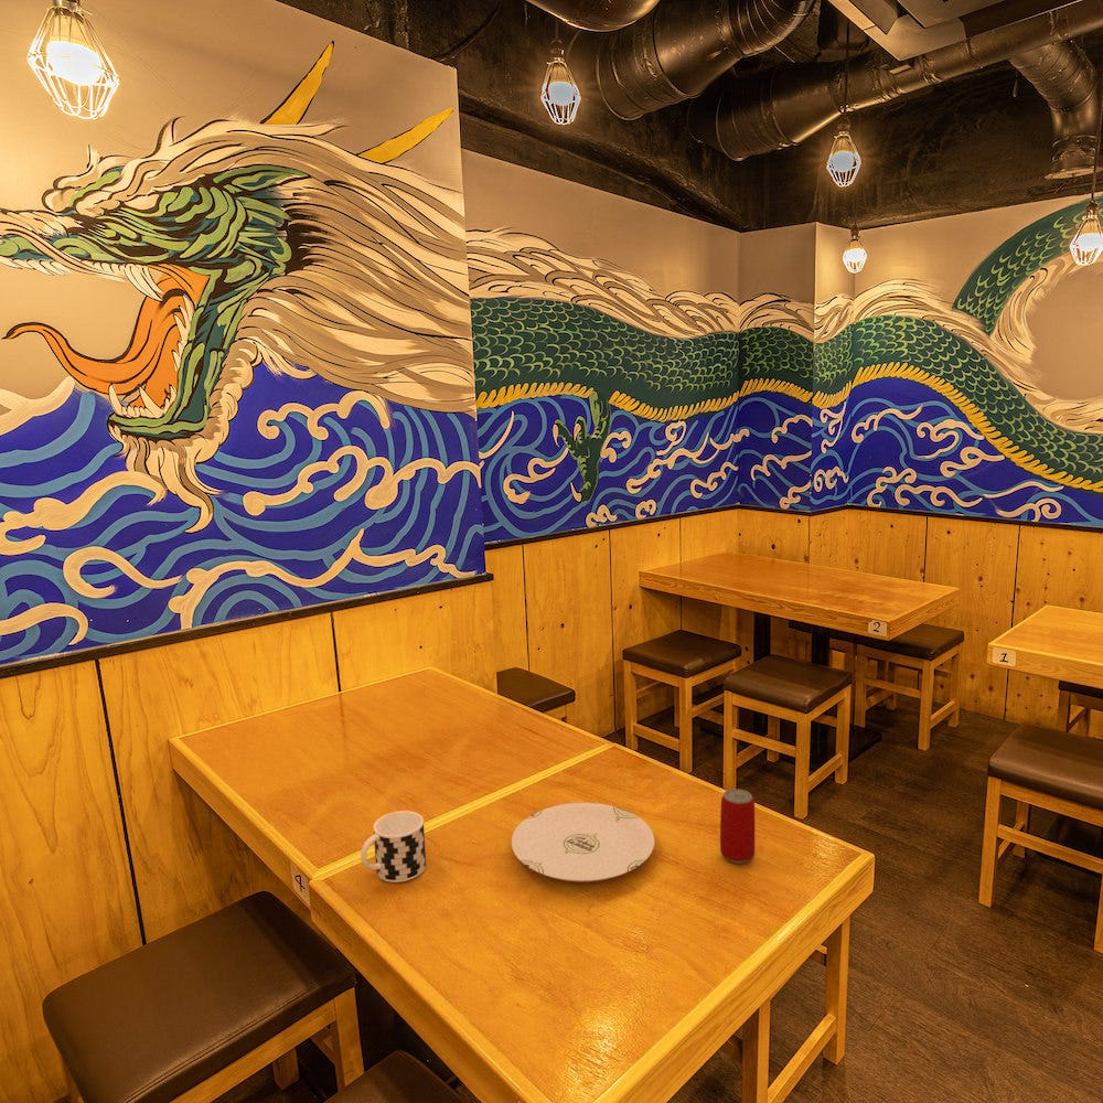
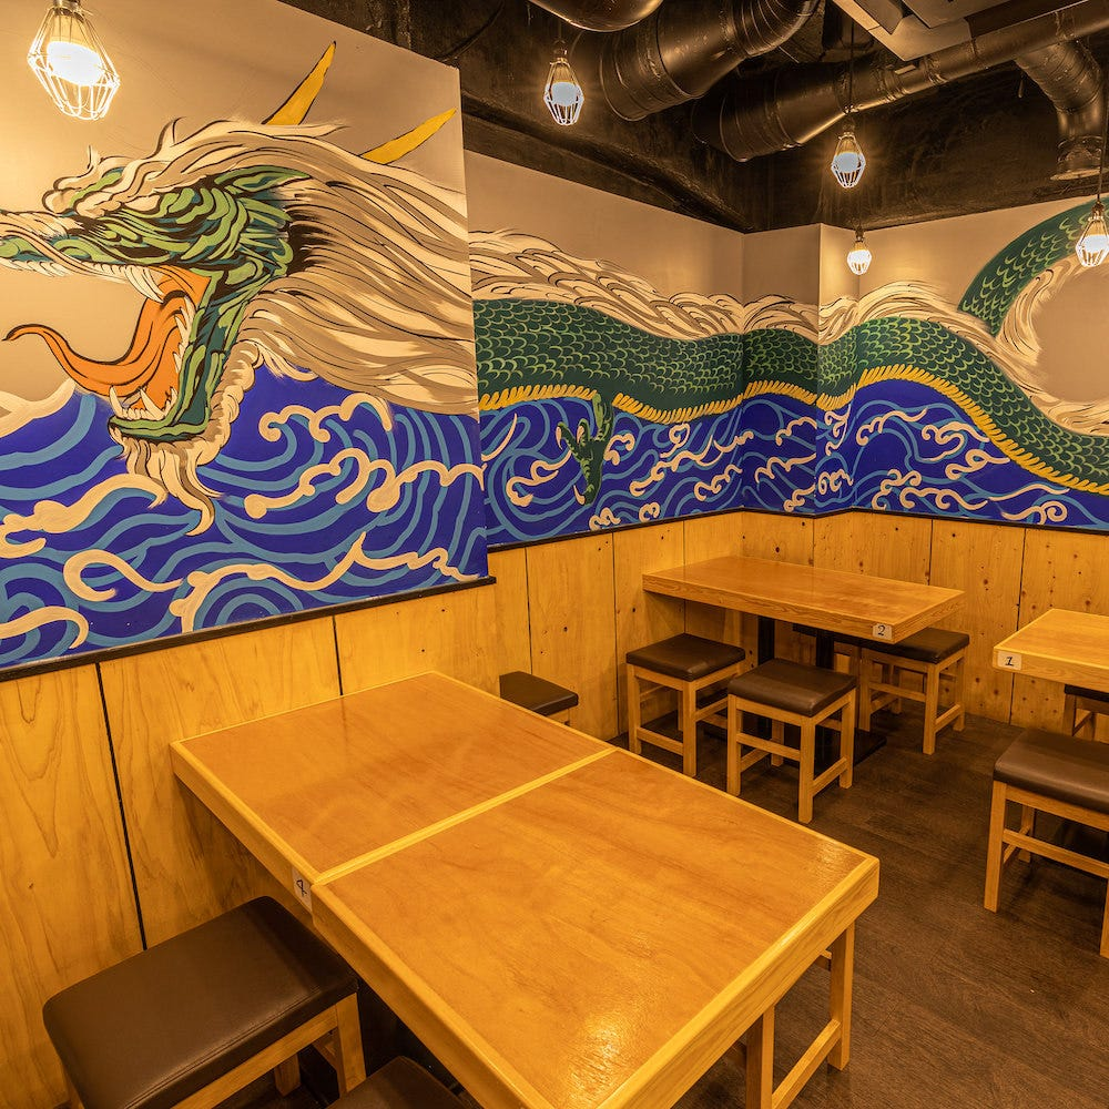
- cup [360,810,427,884]
- beer can [719,788,756,865]
- plate [511,802,655,882]
